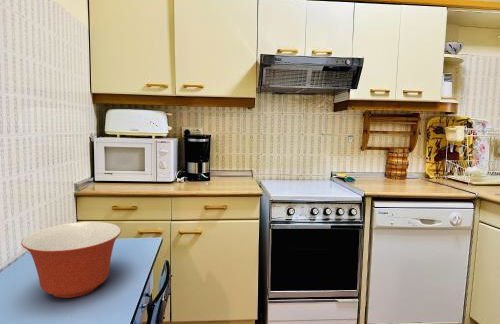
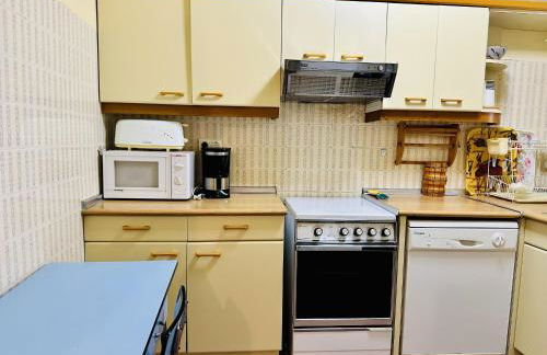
- mixing bowl [20,221,122,299]
